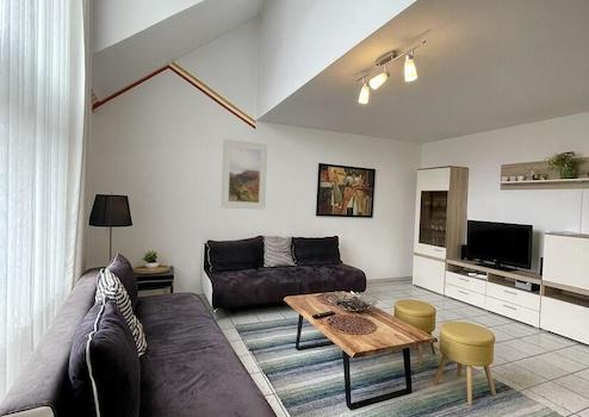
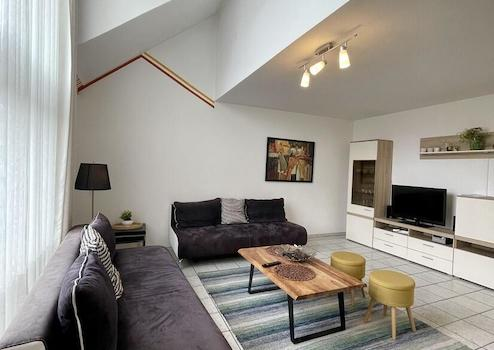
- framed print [221,138,268,211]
